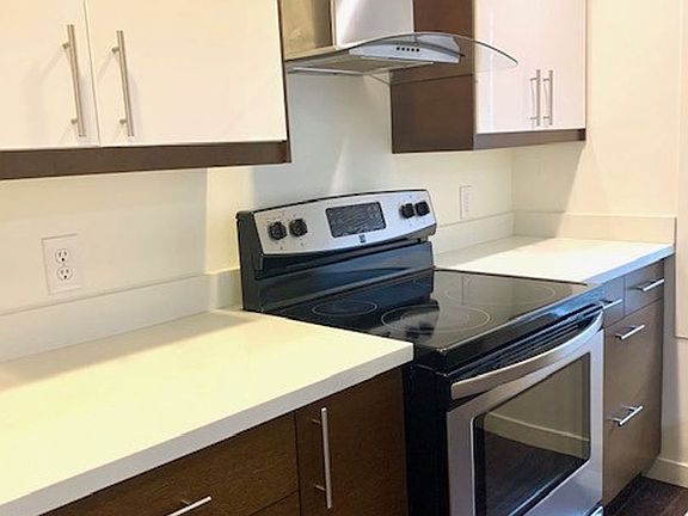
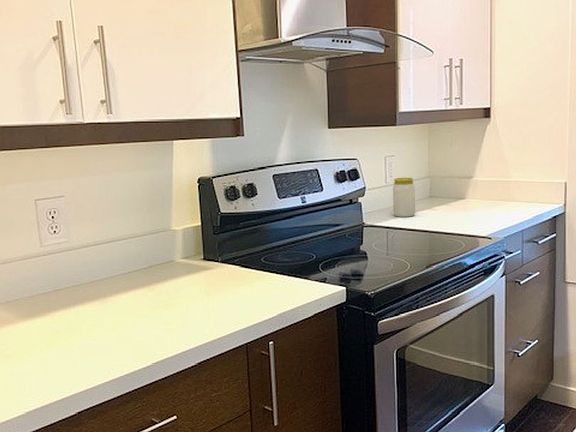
+ jar [392,177,416,218]
